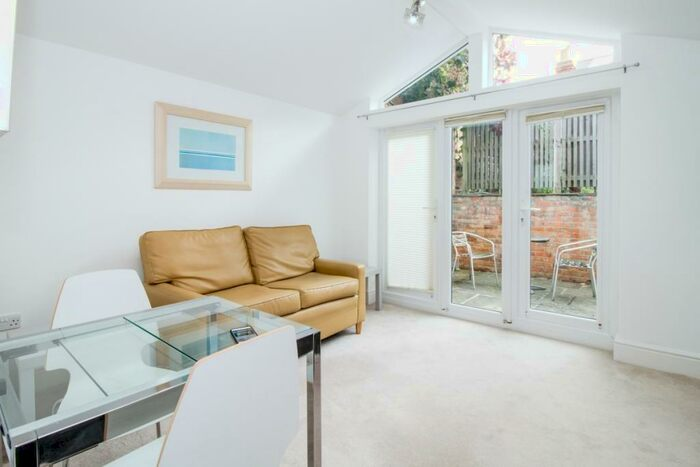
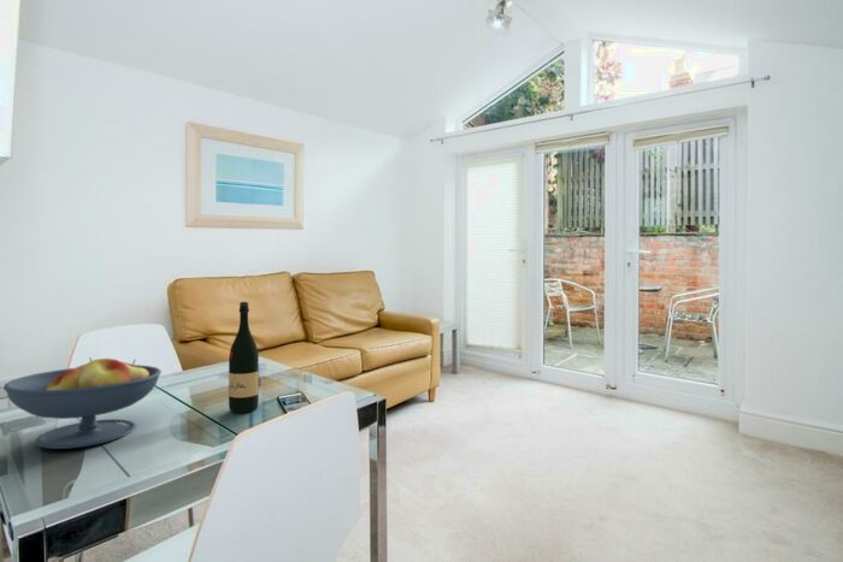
+ fruit bowl [2,356,163,450]
+ wine bottle [228,301,260,414]
